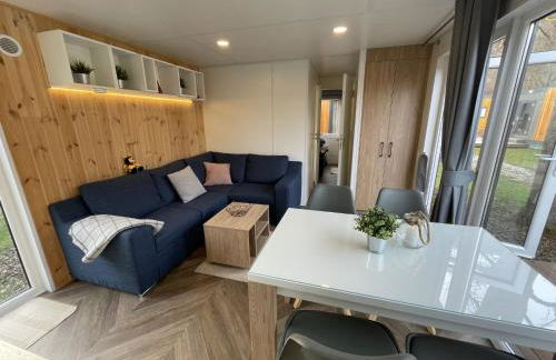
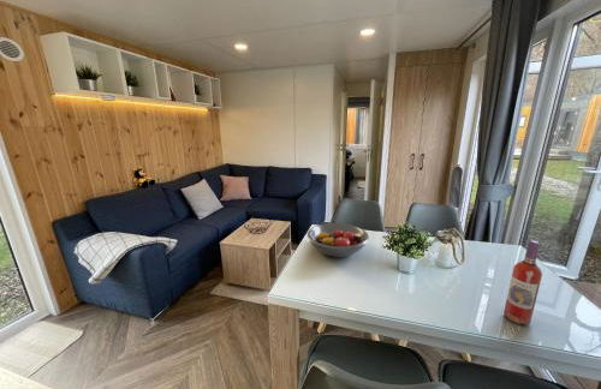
+ wine bottle [502,240,543,325]
+ fruit bowl [307,222,370,258]
